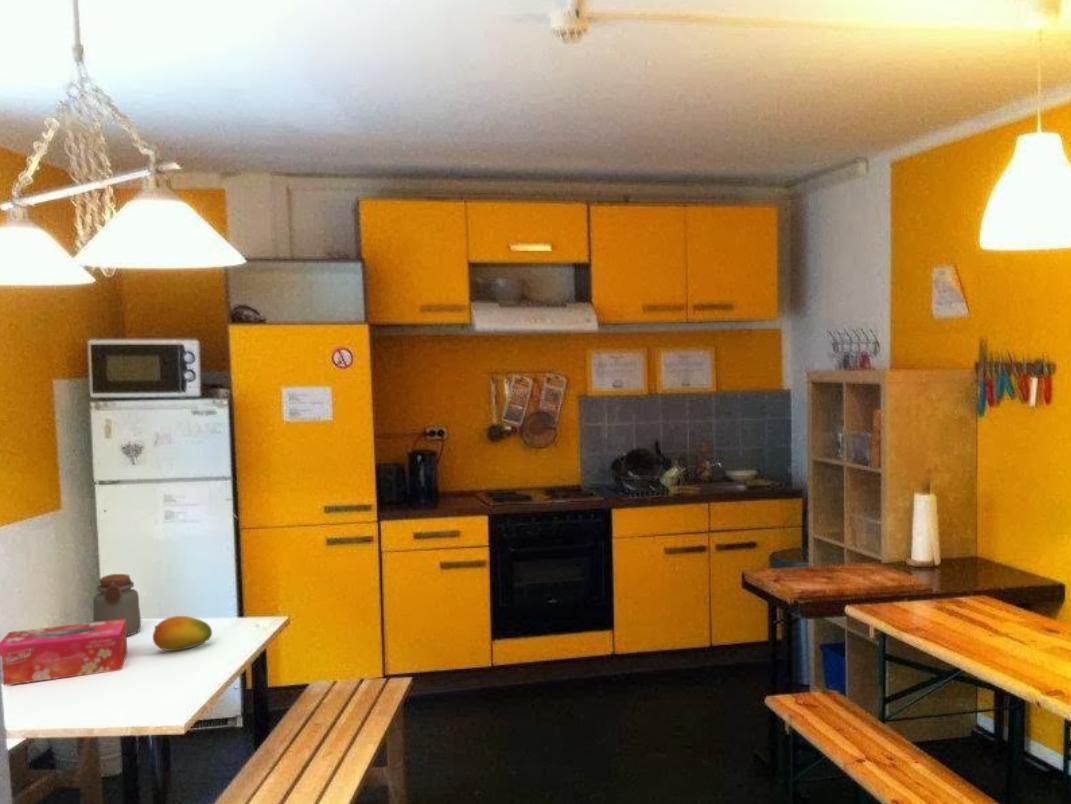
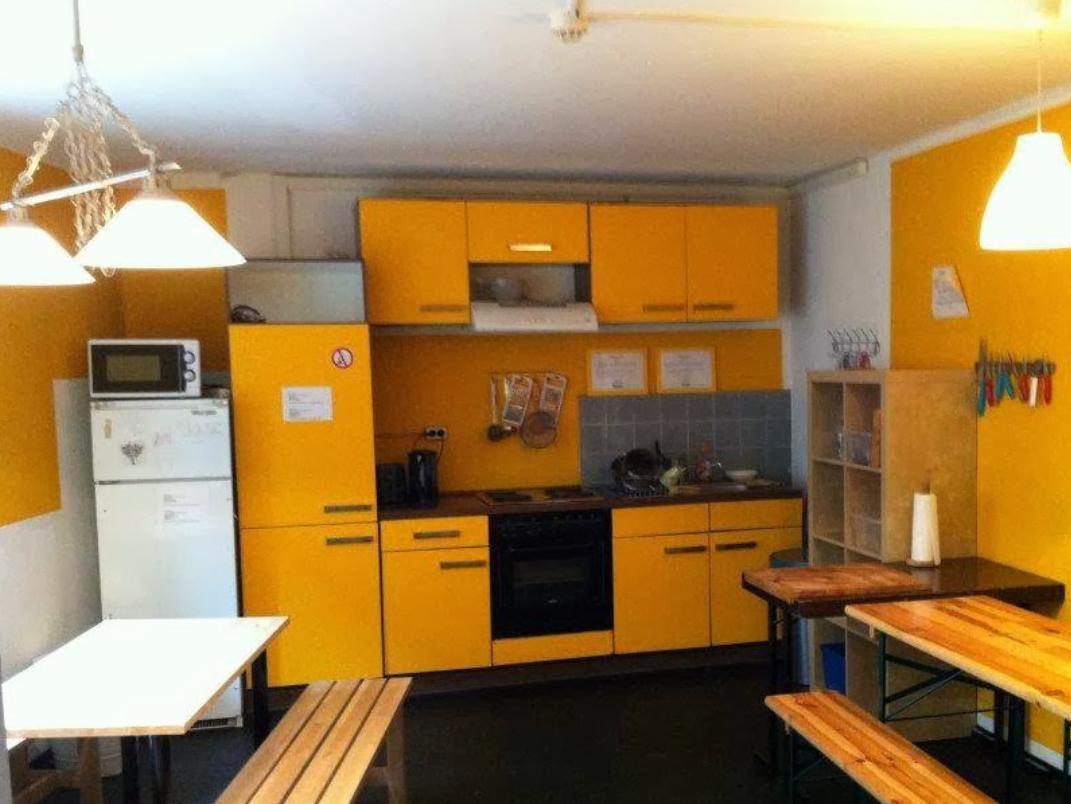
- jar [92,573,142,637]
- tissue box [0,619,128,687]
- fruit [152,615,213,652]
